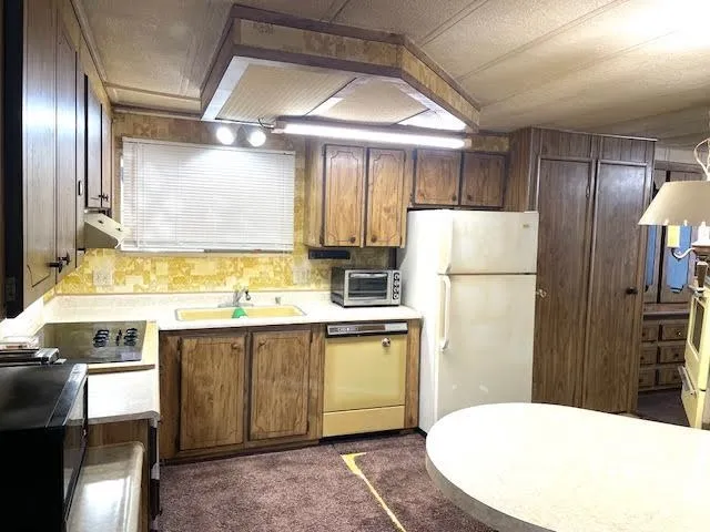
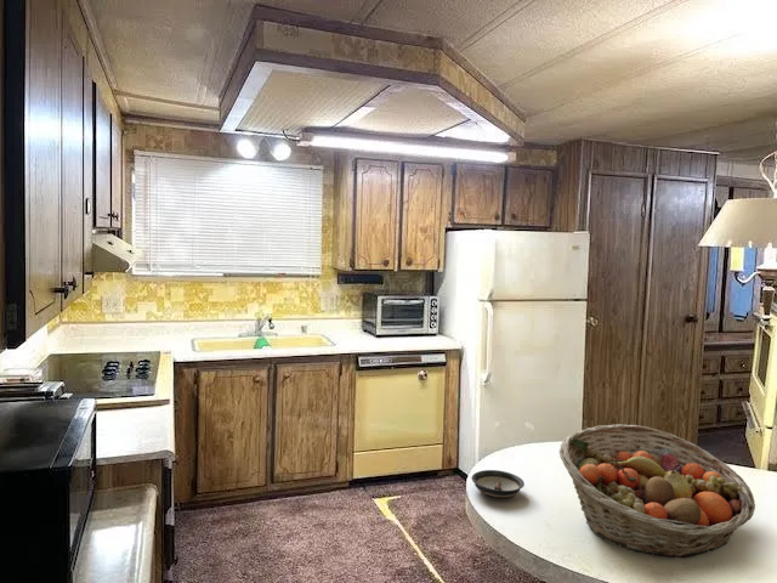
+ saucer [470,469,526,499]
+ fruit basket [558,423,756,559]
